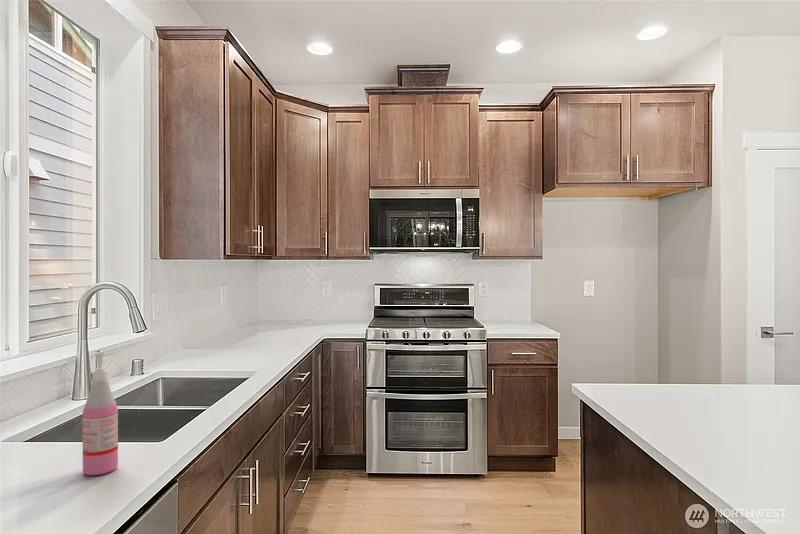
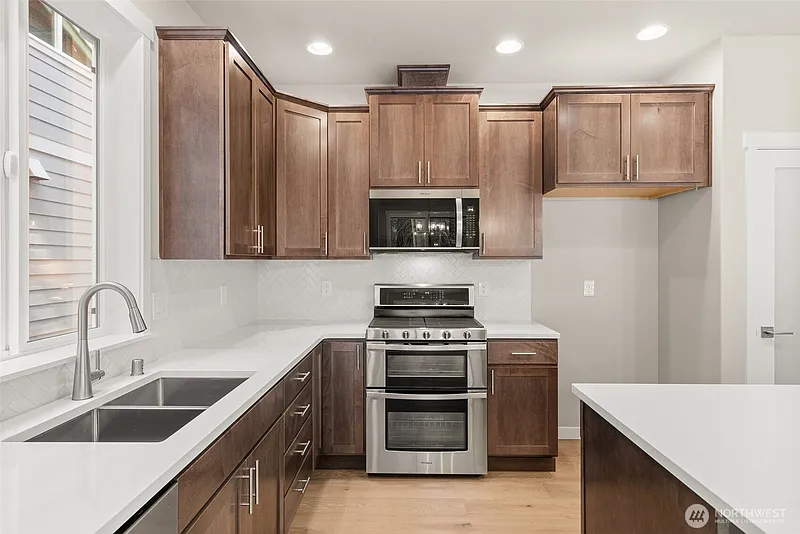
- soap dispenser [82,351,119,476]
